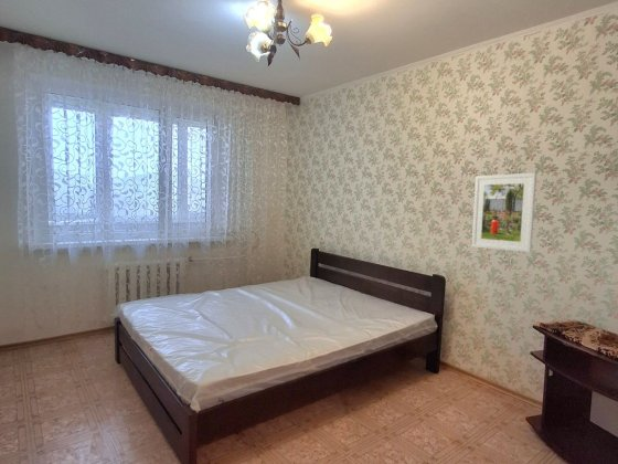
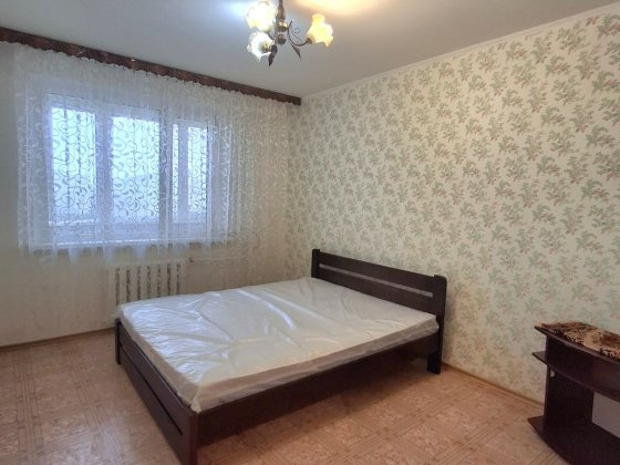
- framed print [470,171,537,254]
